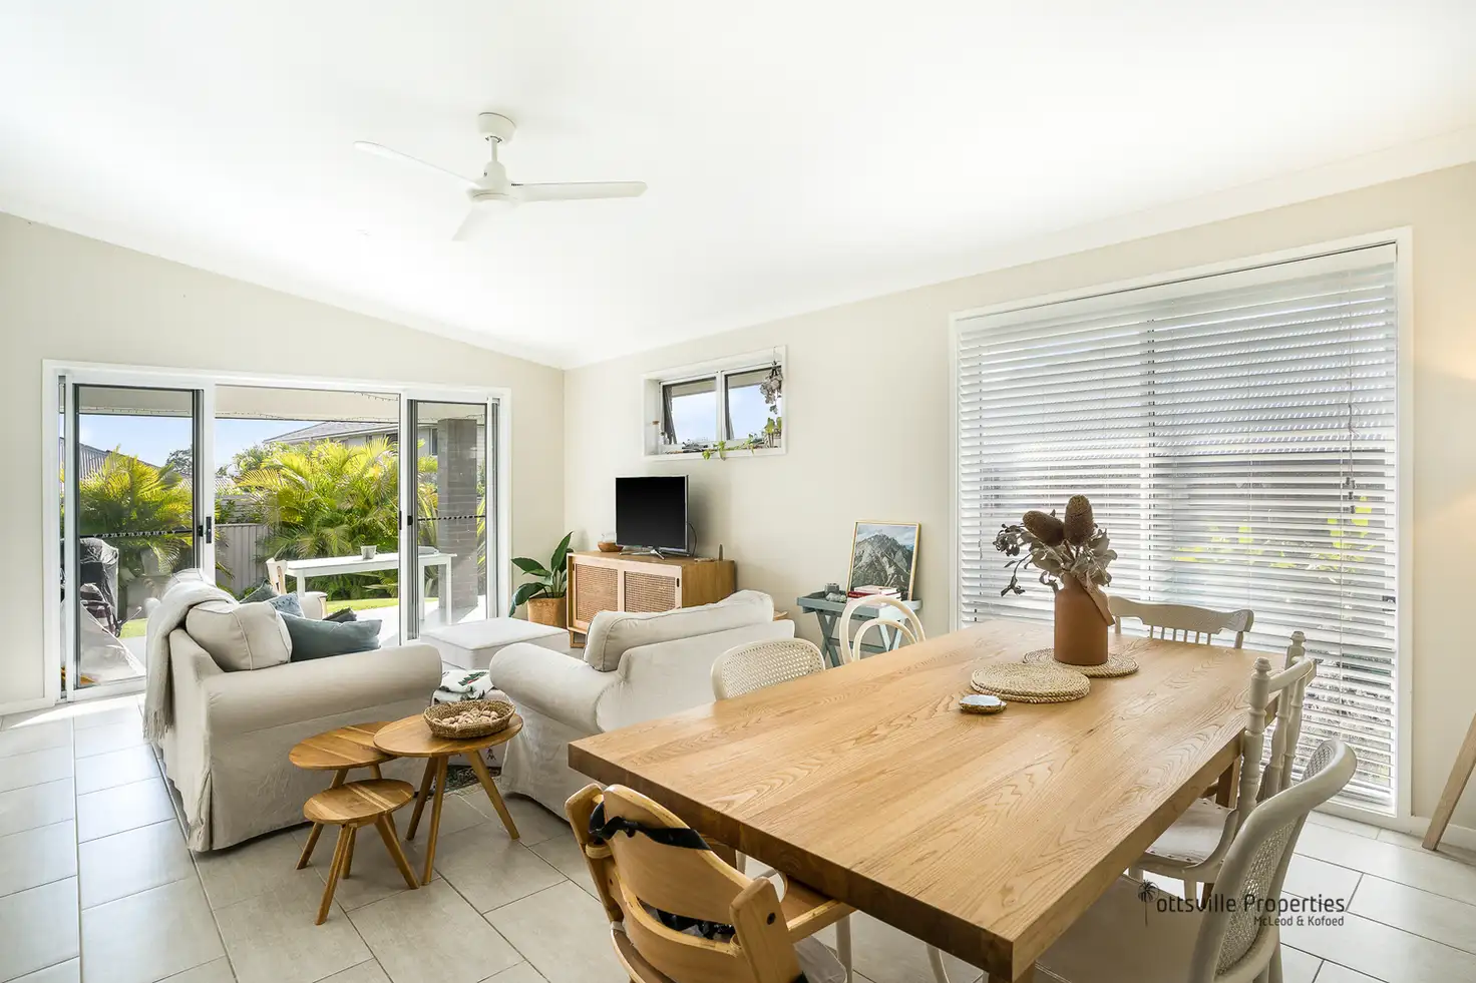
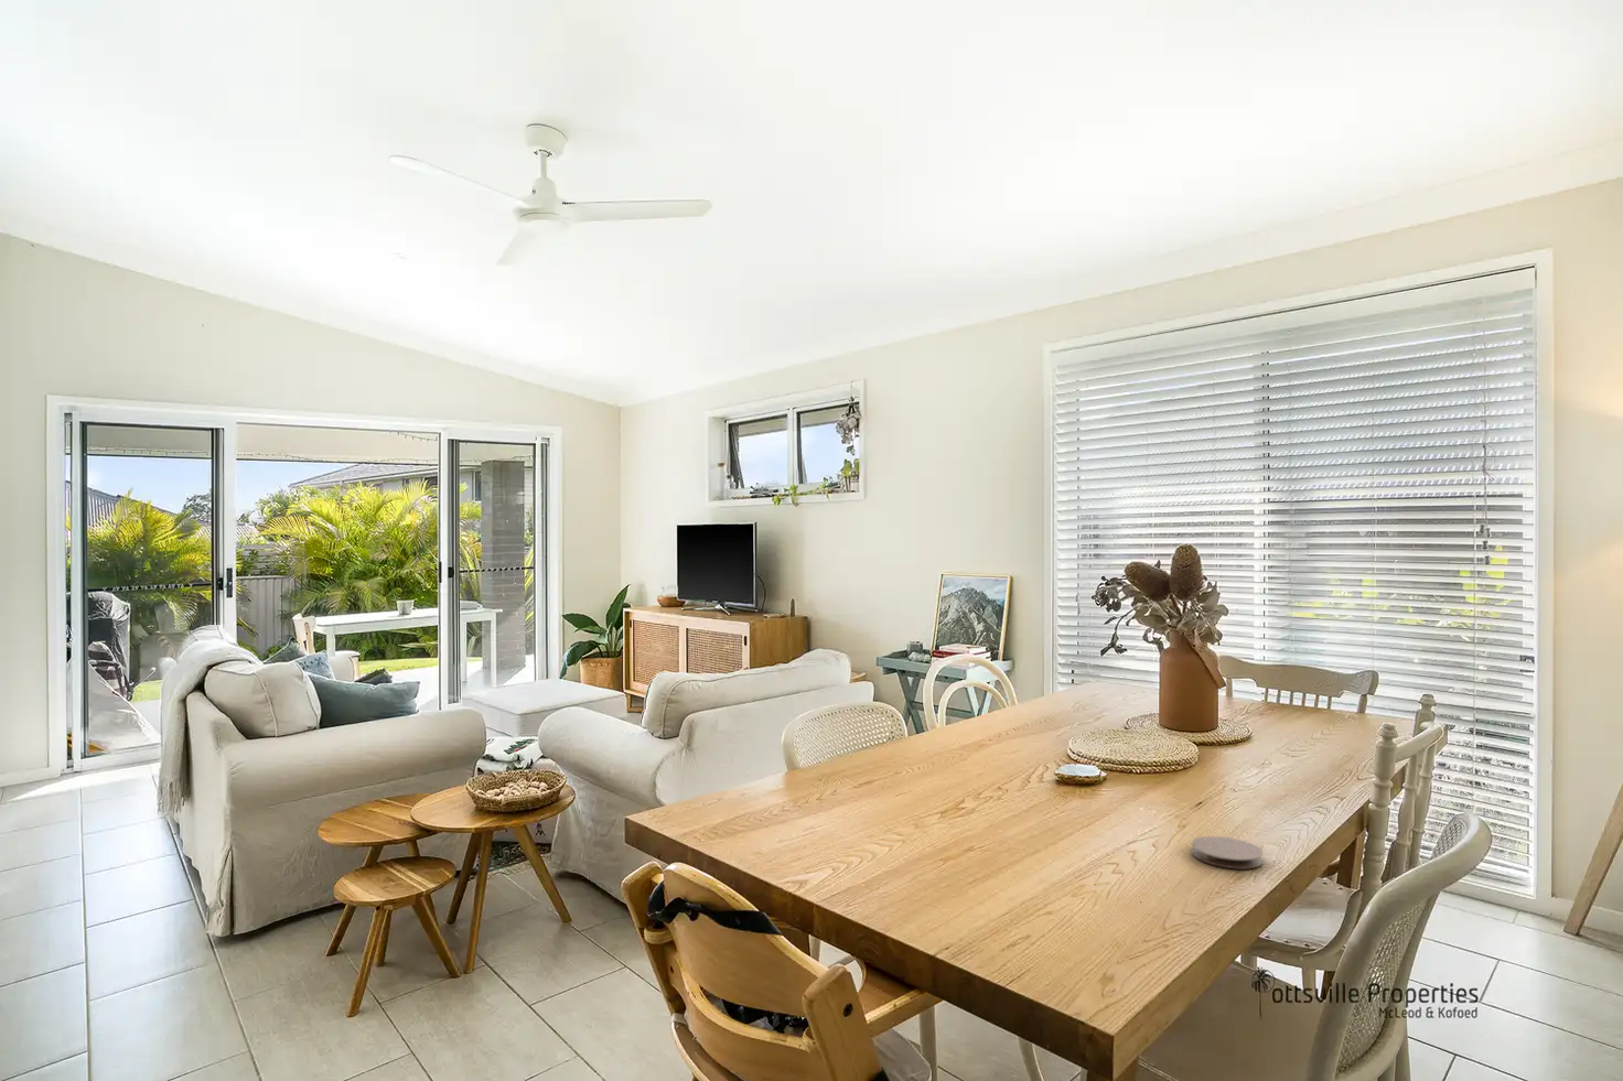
+ coaster [1190,835,1263,871]
